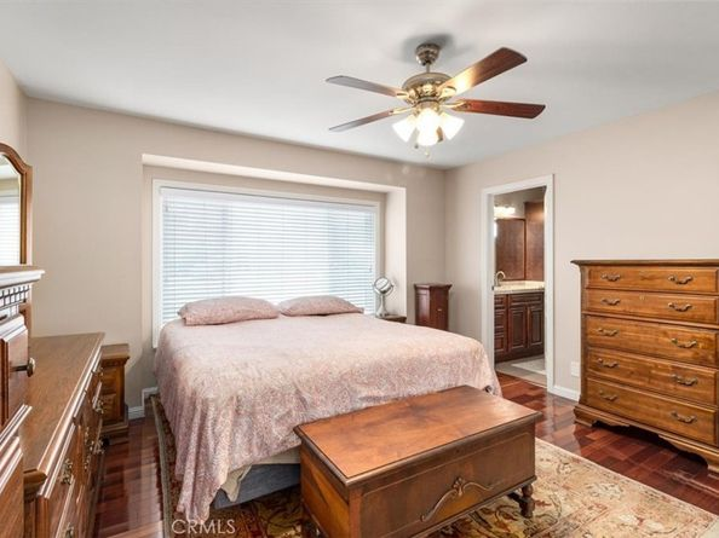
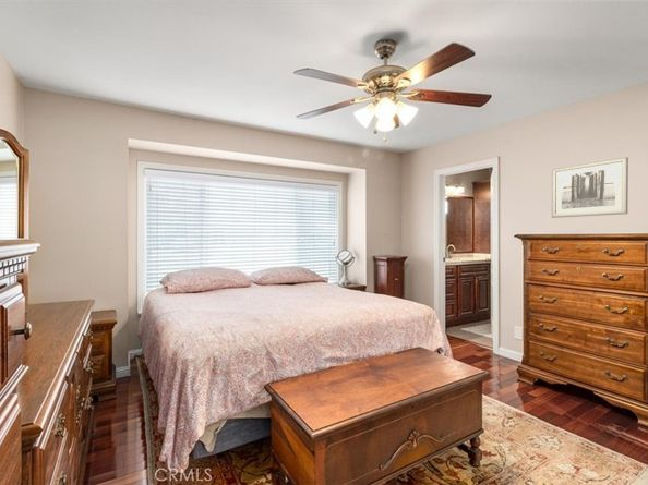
+ wall art [551,156,629,219]
